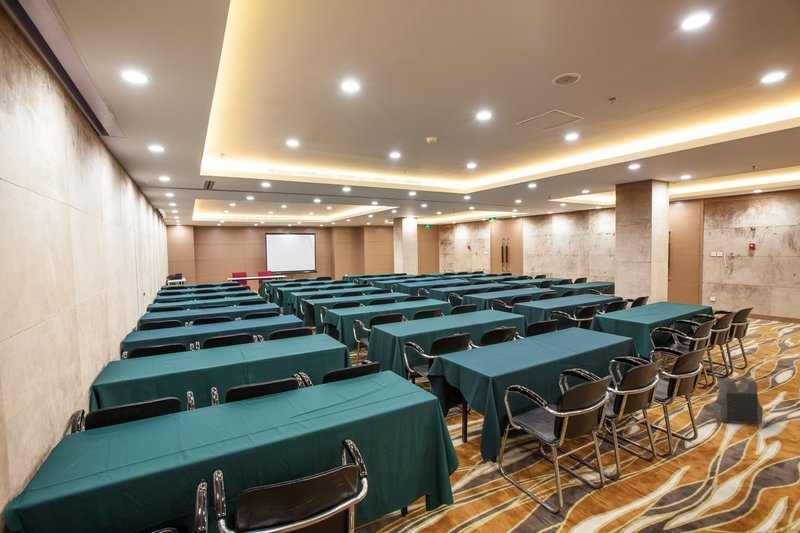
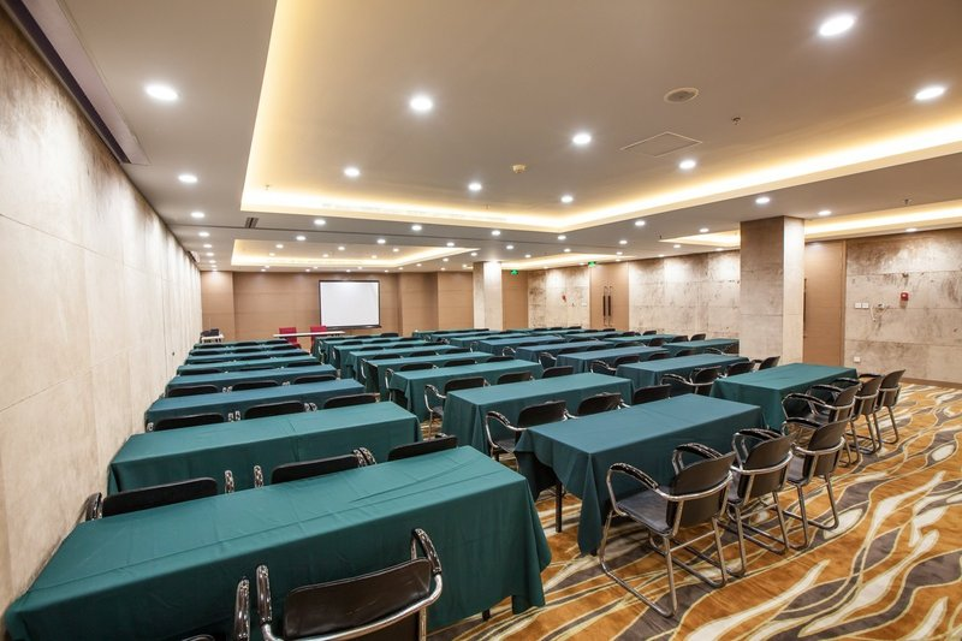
- body armor vest [712,377,764,424]
